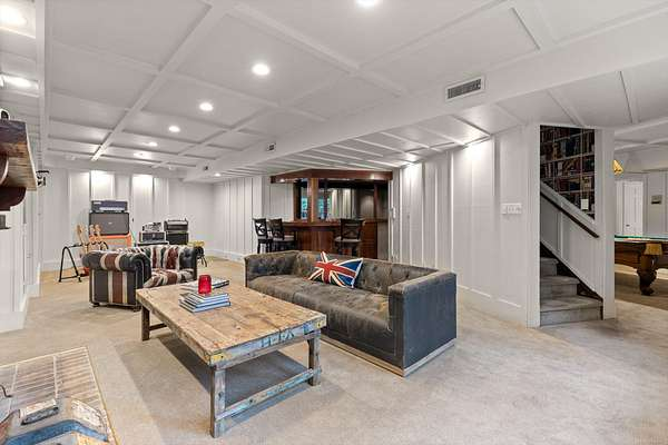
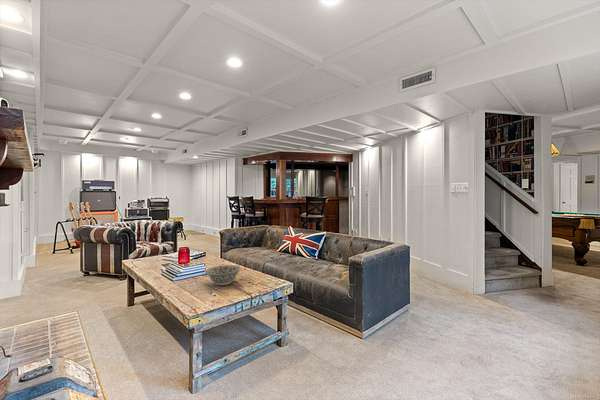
+ decorative bowl [204,264,242,286]
